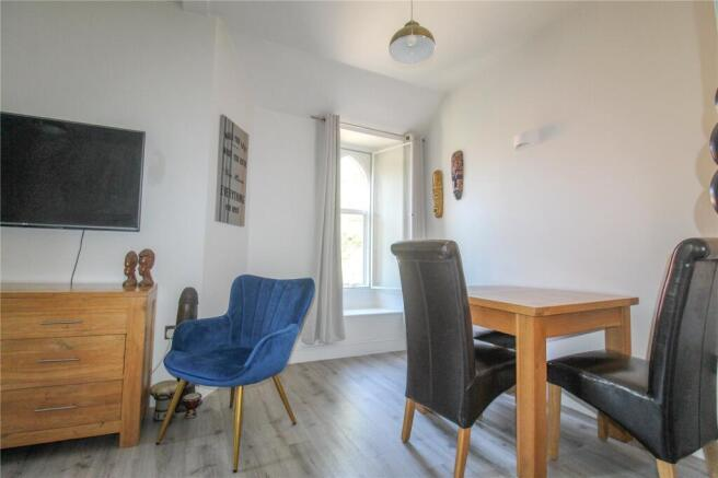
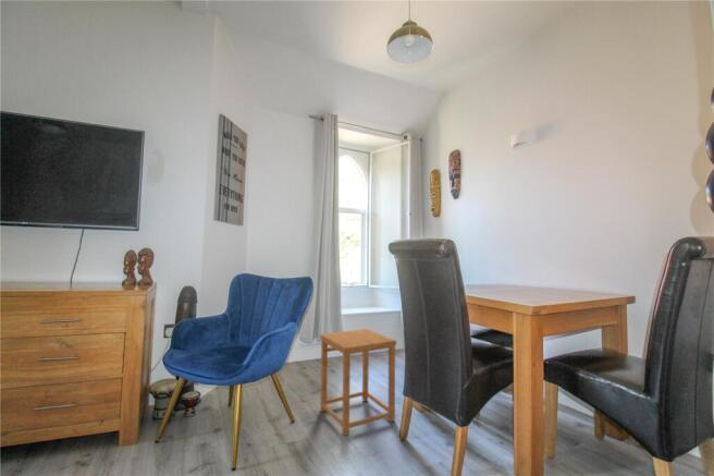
+ side table [319,328,397,437]
